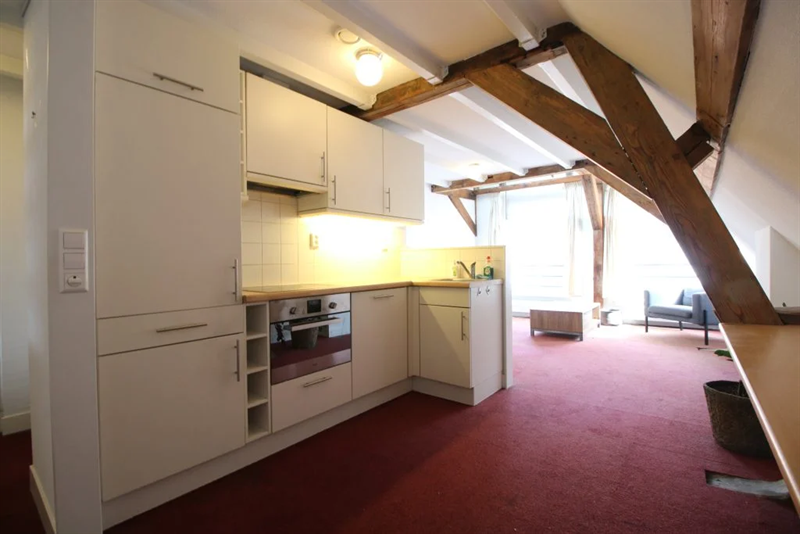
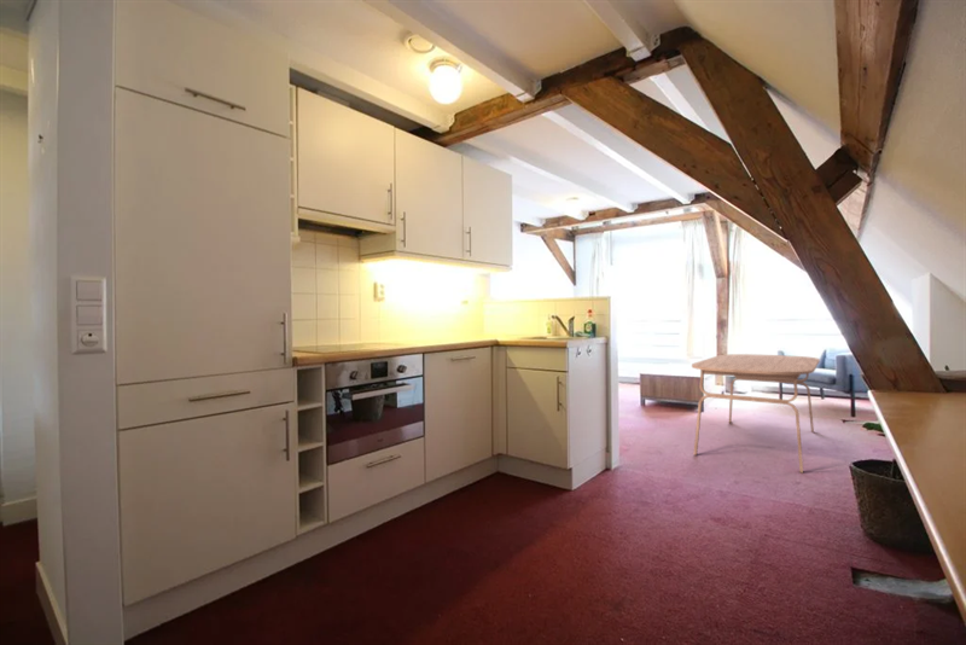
+ dining table [691,353,821,473]
